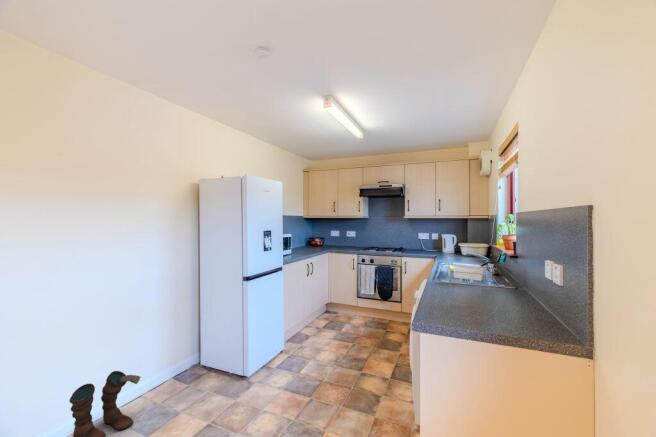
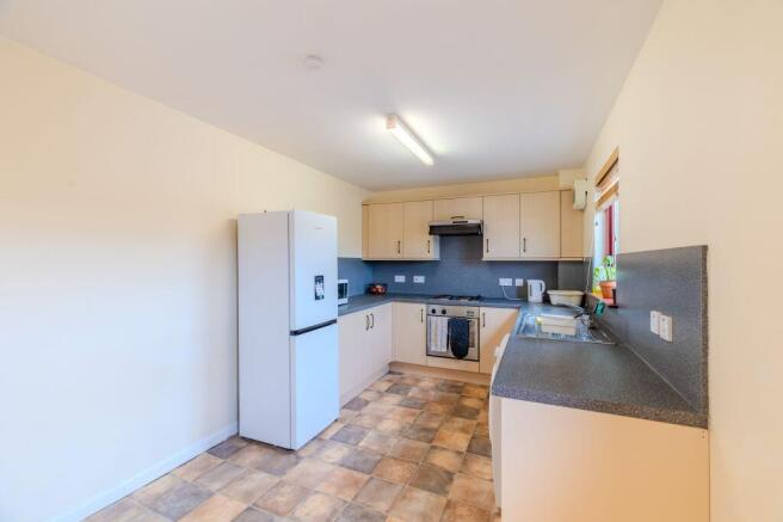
- boots [68,370,142,437]
